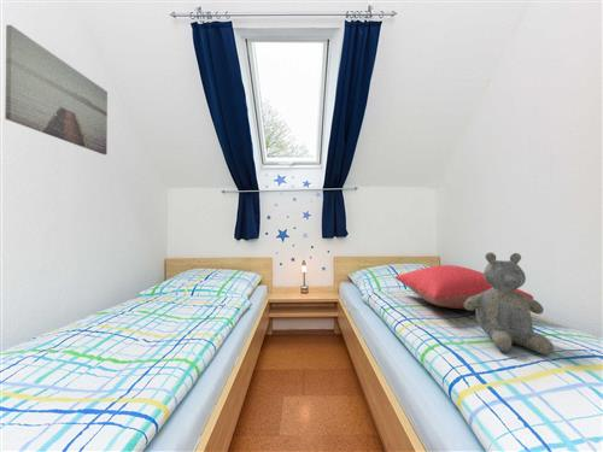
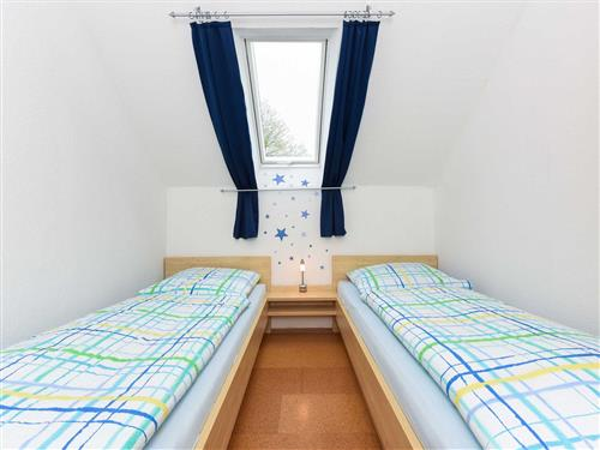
- pillow [394,264,534,310]
- wall art [4,24,109,155]
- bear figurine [464,252,555,356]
